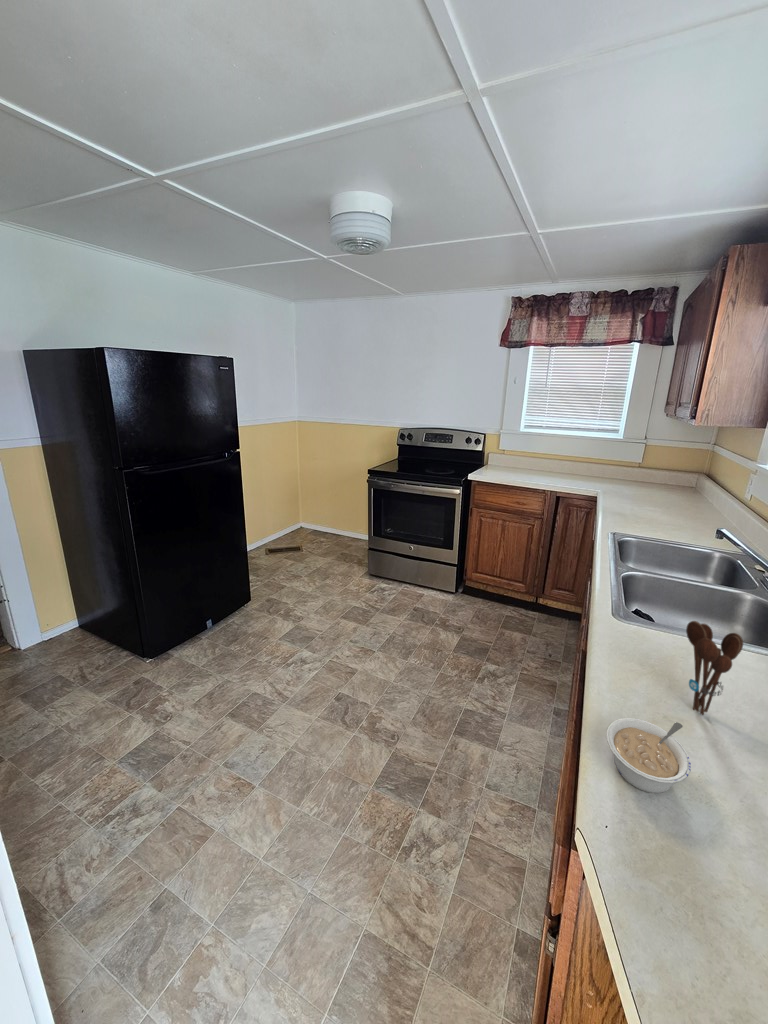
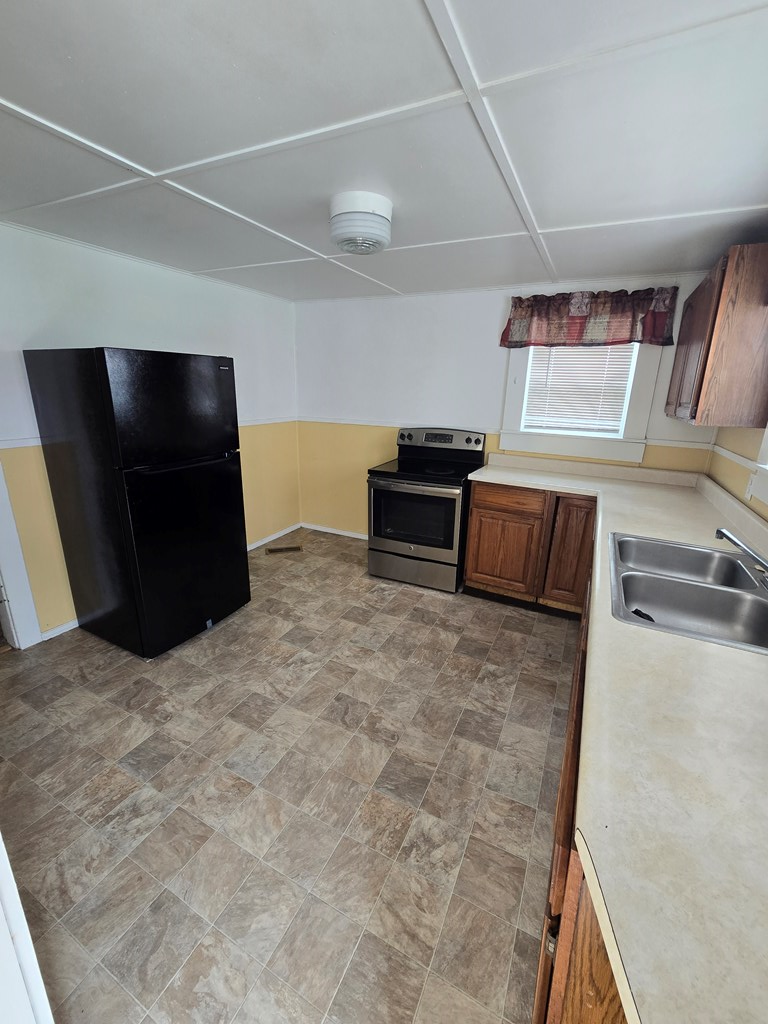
- utensil holder [685,620,744,716]
- legume [606,717,692,795]
